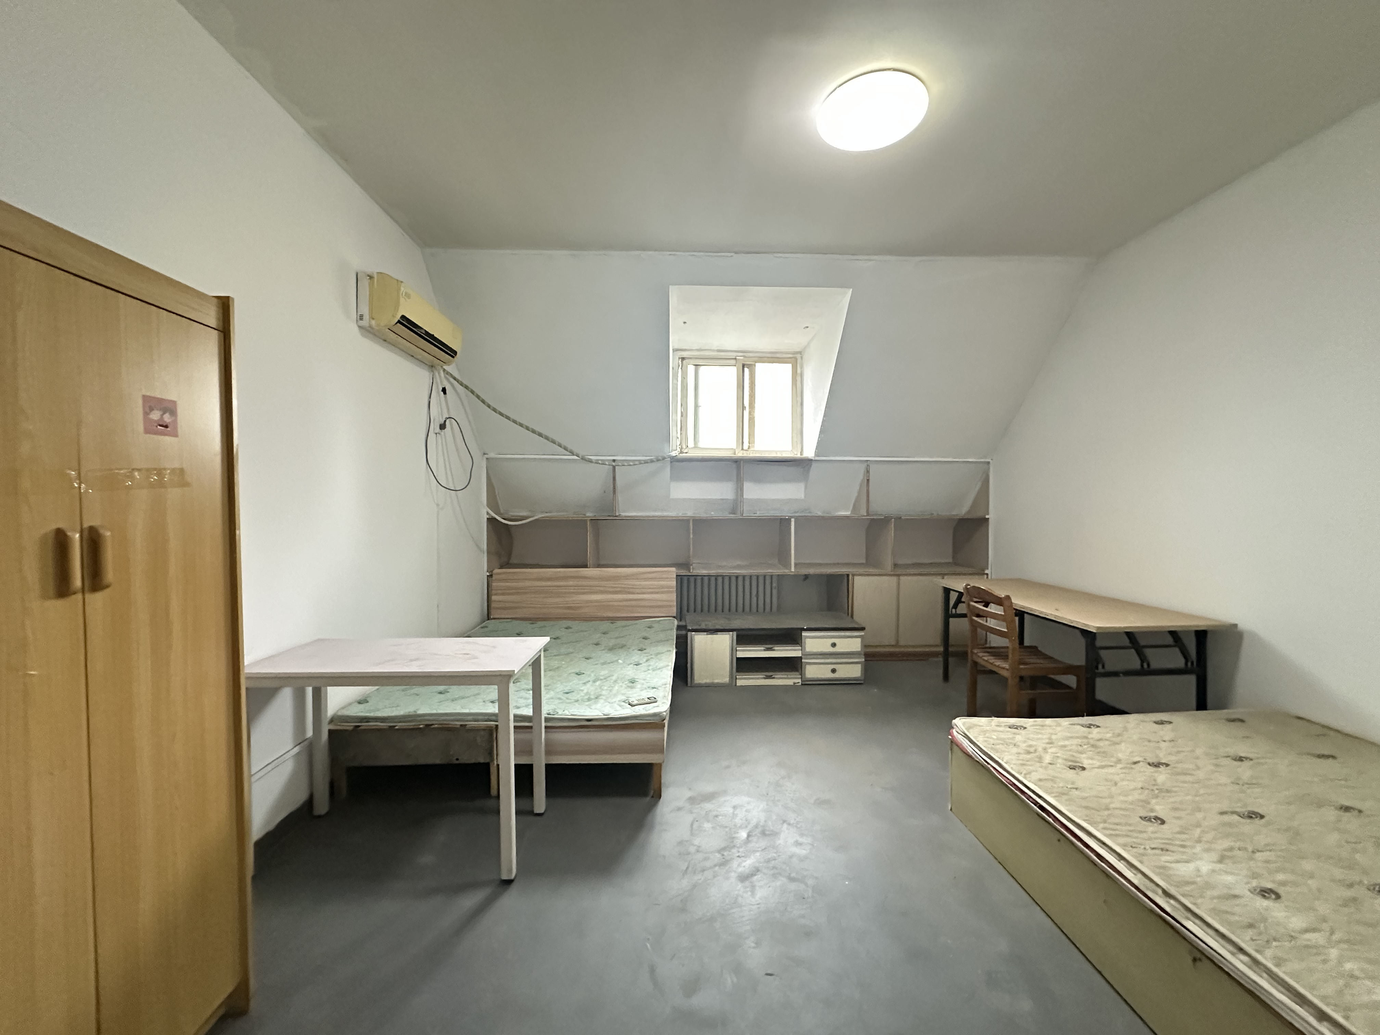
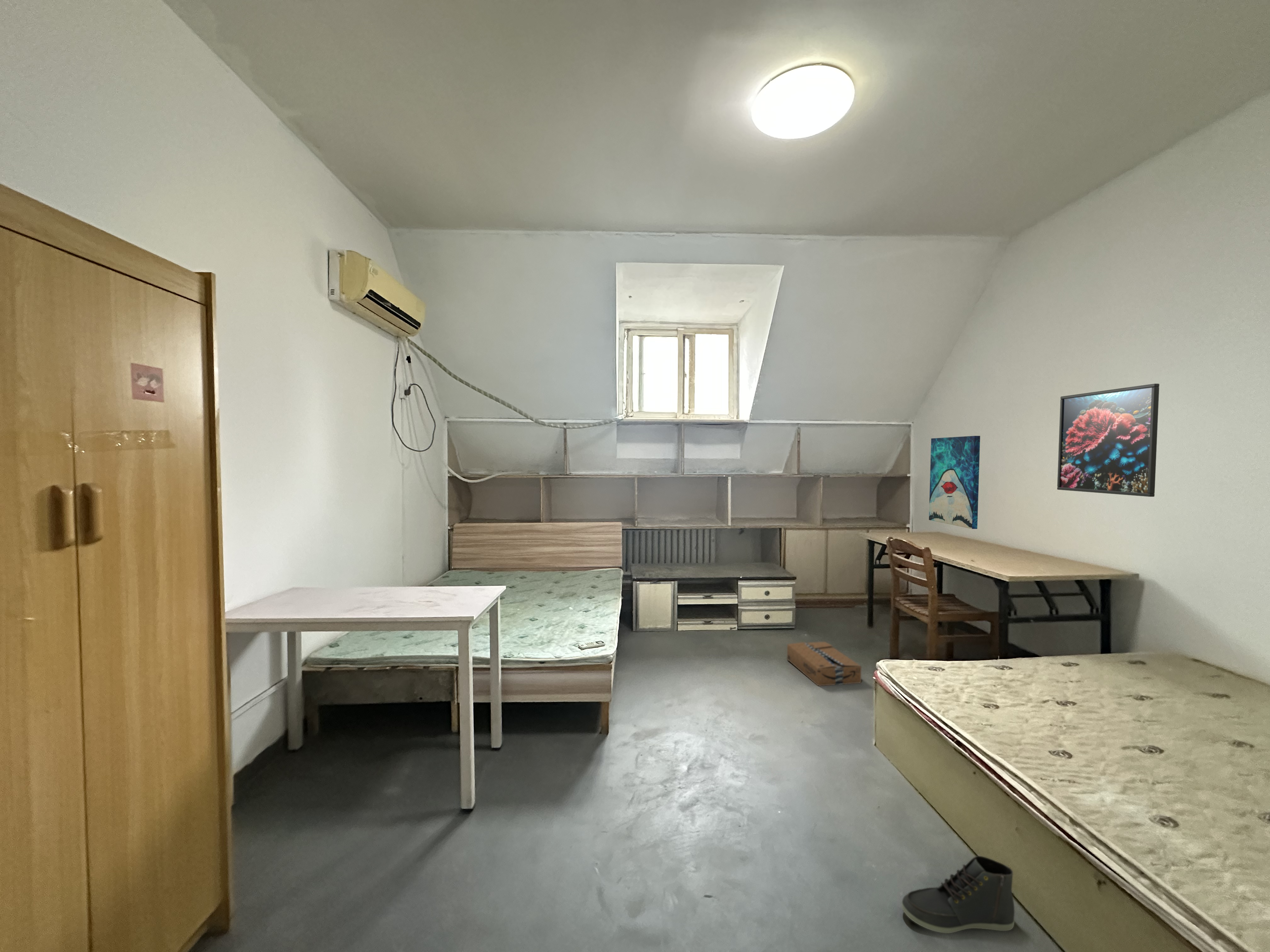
+ sneaker [901,855,1015,934]
+ cardboard box [787,641,862,686]
+ wall art [929,435,981,529]
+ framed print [1057,383,1160,497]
